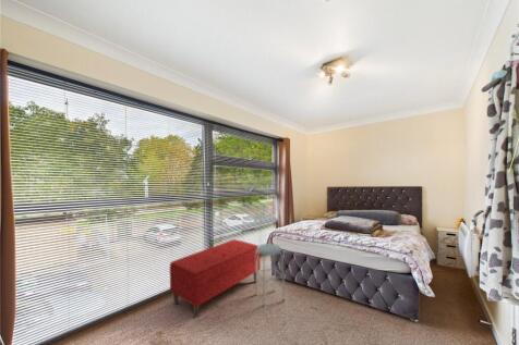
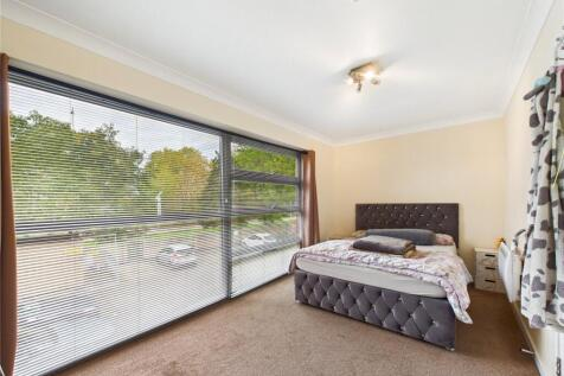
- bench [169,238,262,319]
- stool [254,243,286,307]
